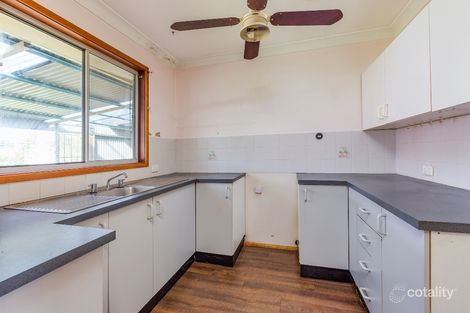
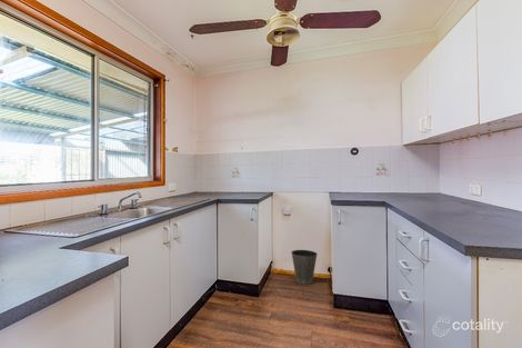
+ waste basket [291,249,319,286]
